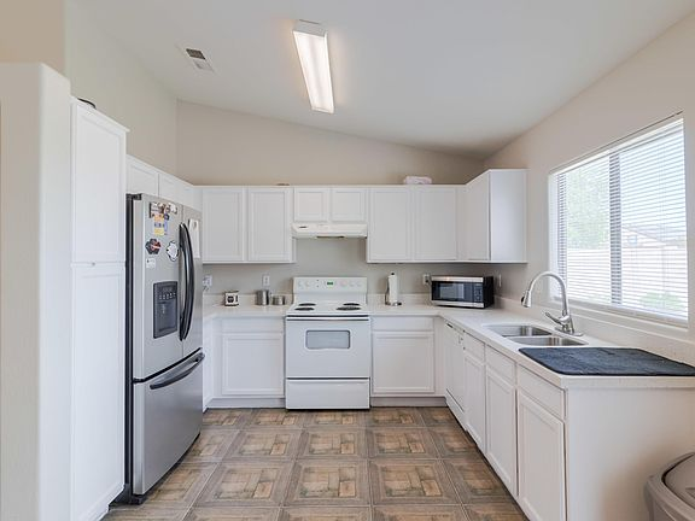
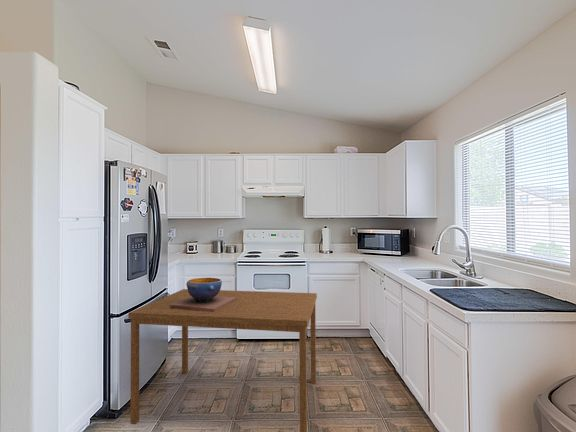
+ decorative bowl [170,277,237,312]
+ dining table [127,288,318,432]
